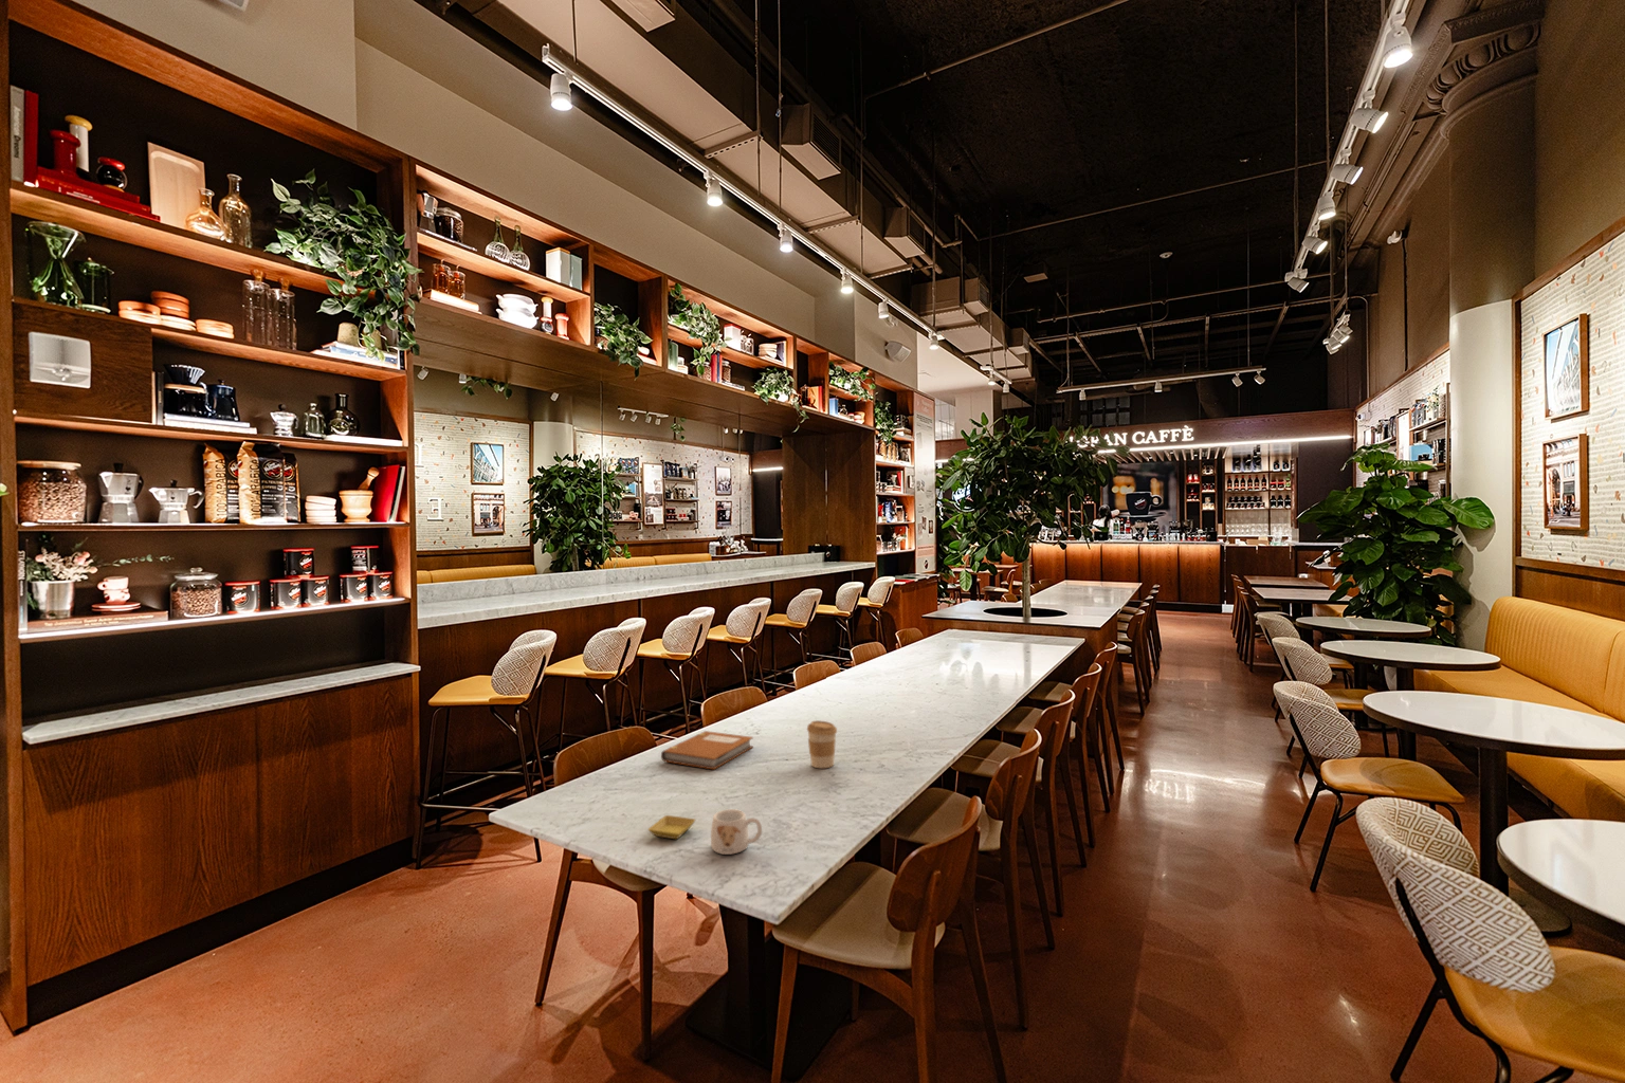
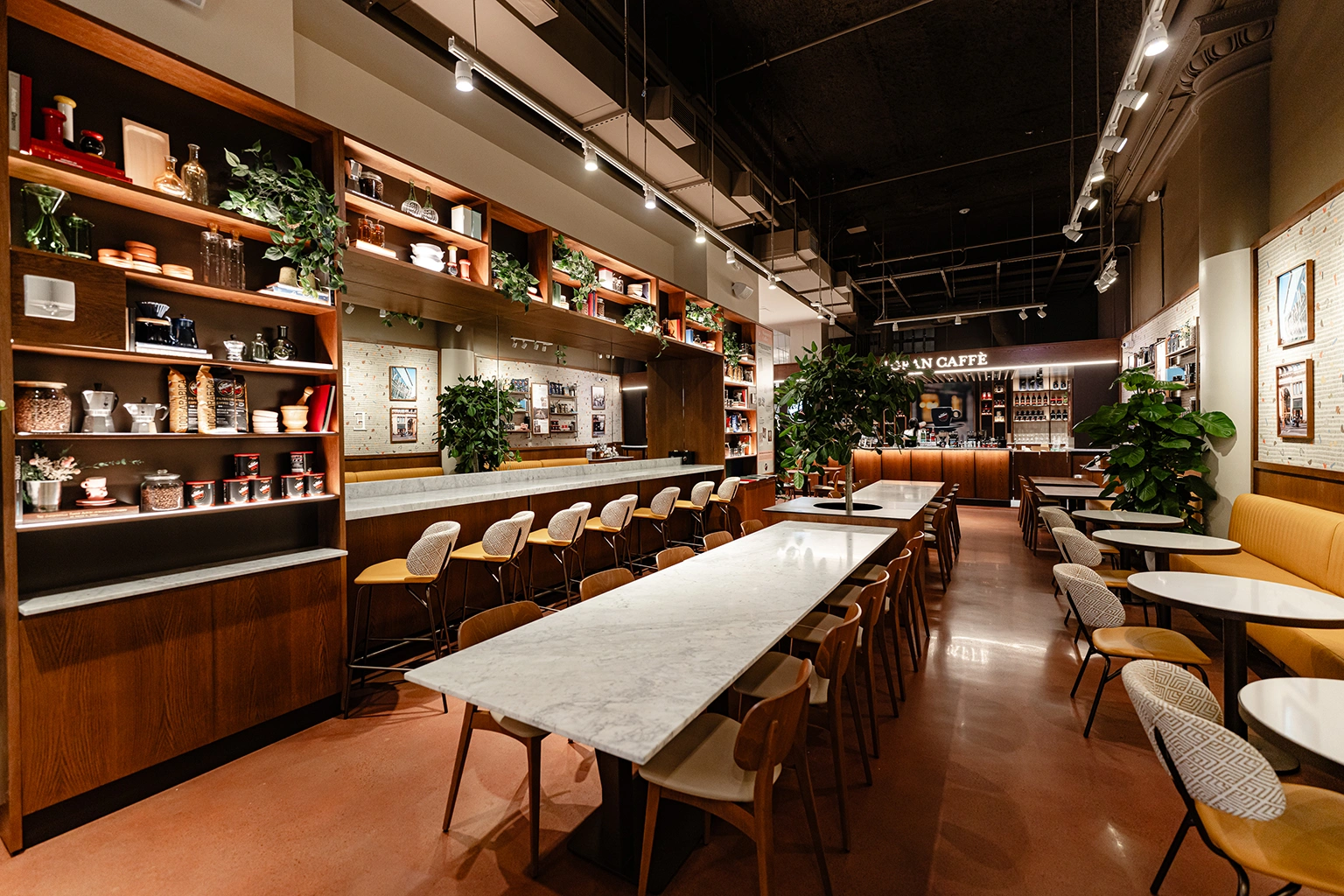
- mug [710,809,763,856]
- notebook [660,730,754,771]
- coffee cup [806,719,838,769]
- saucer [647,815,696,840]
